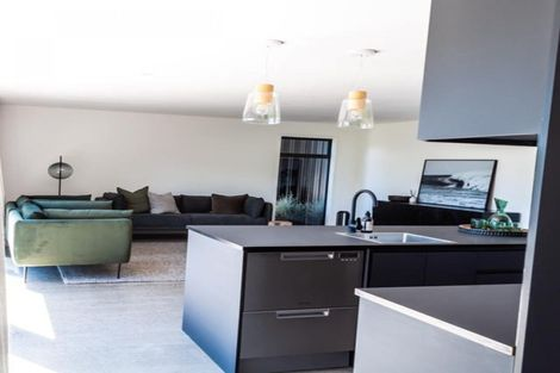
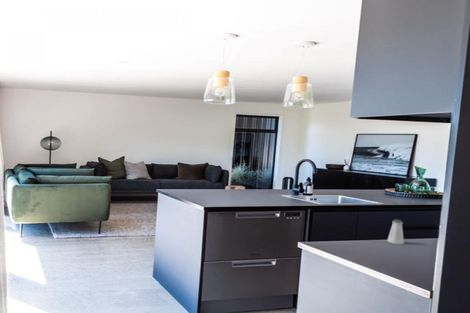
+ saltshaker [386,219,405,245]
